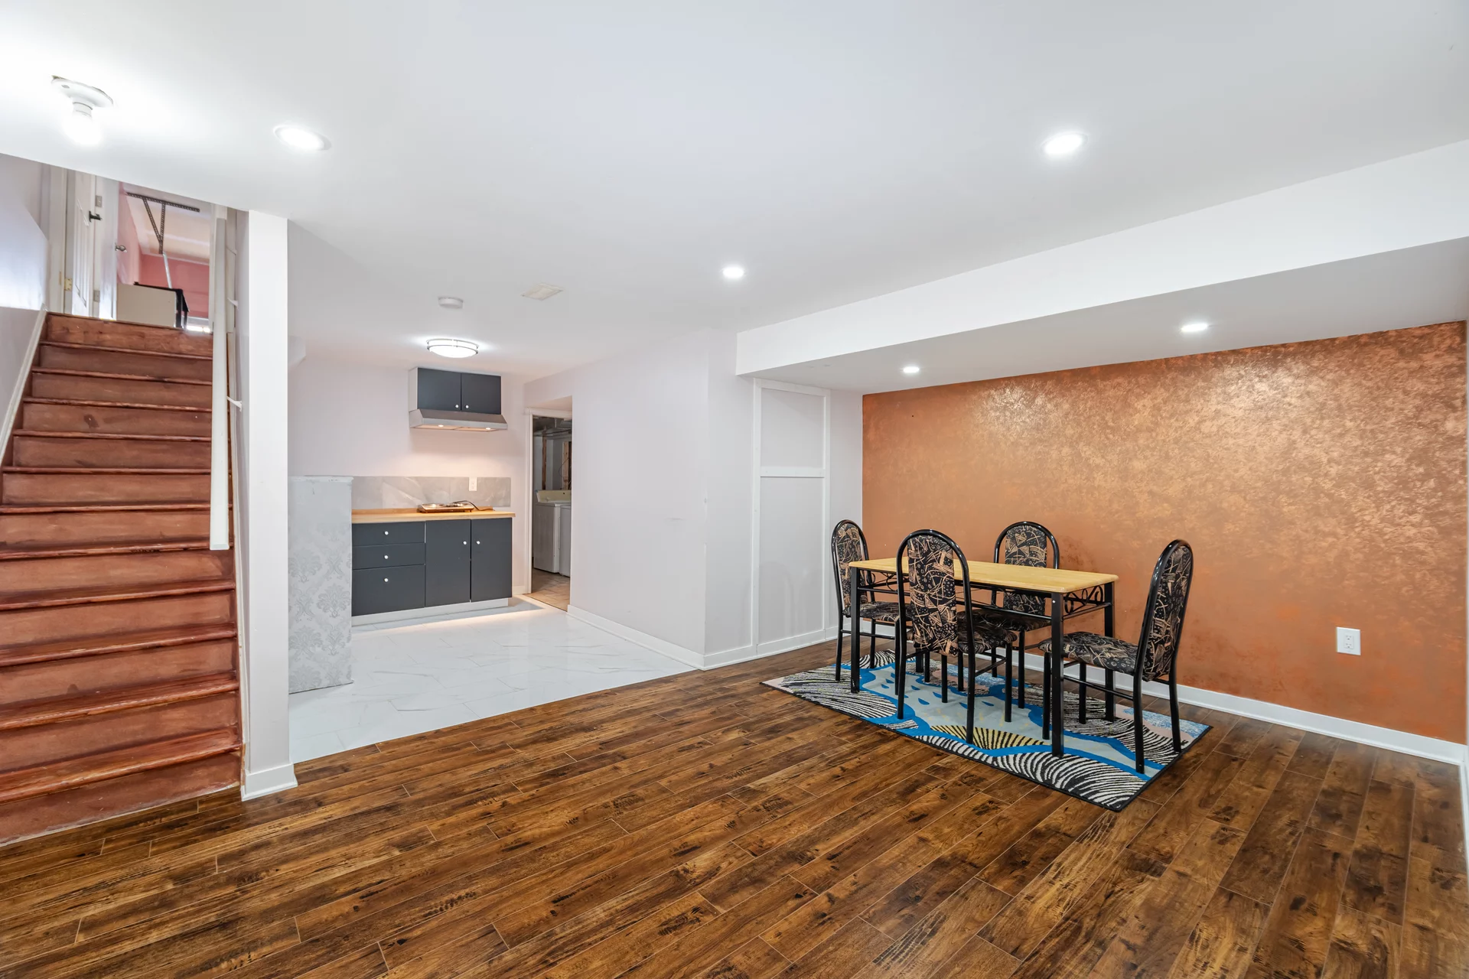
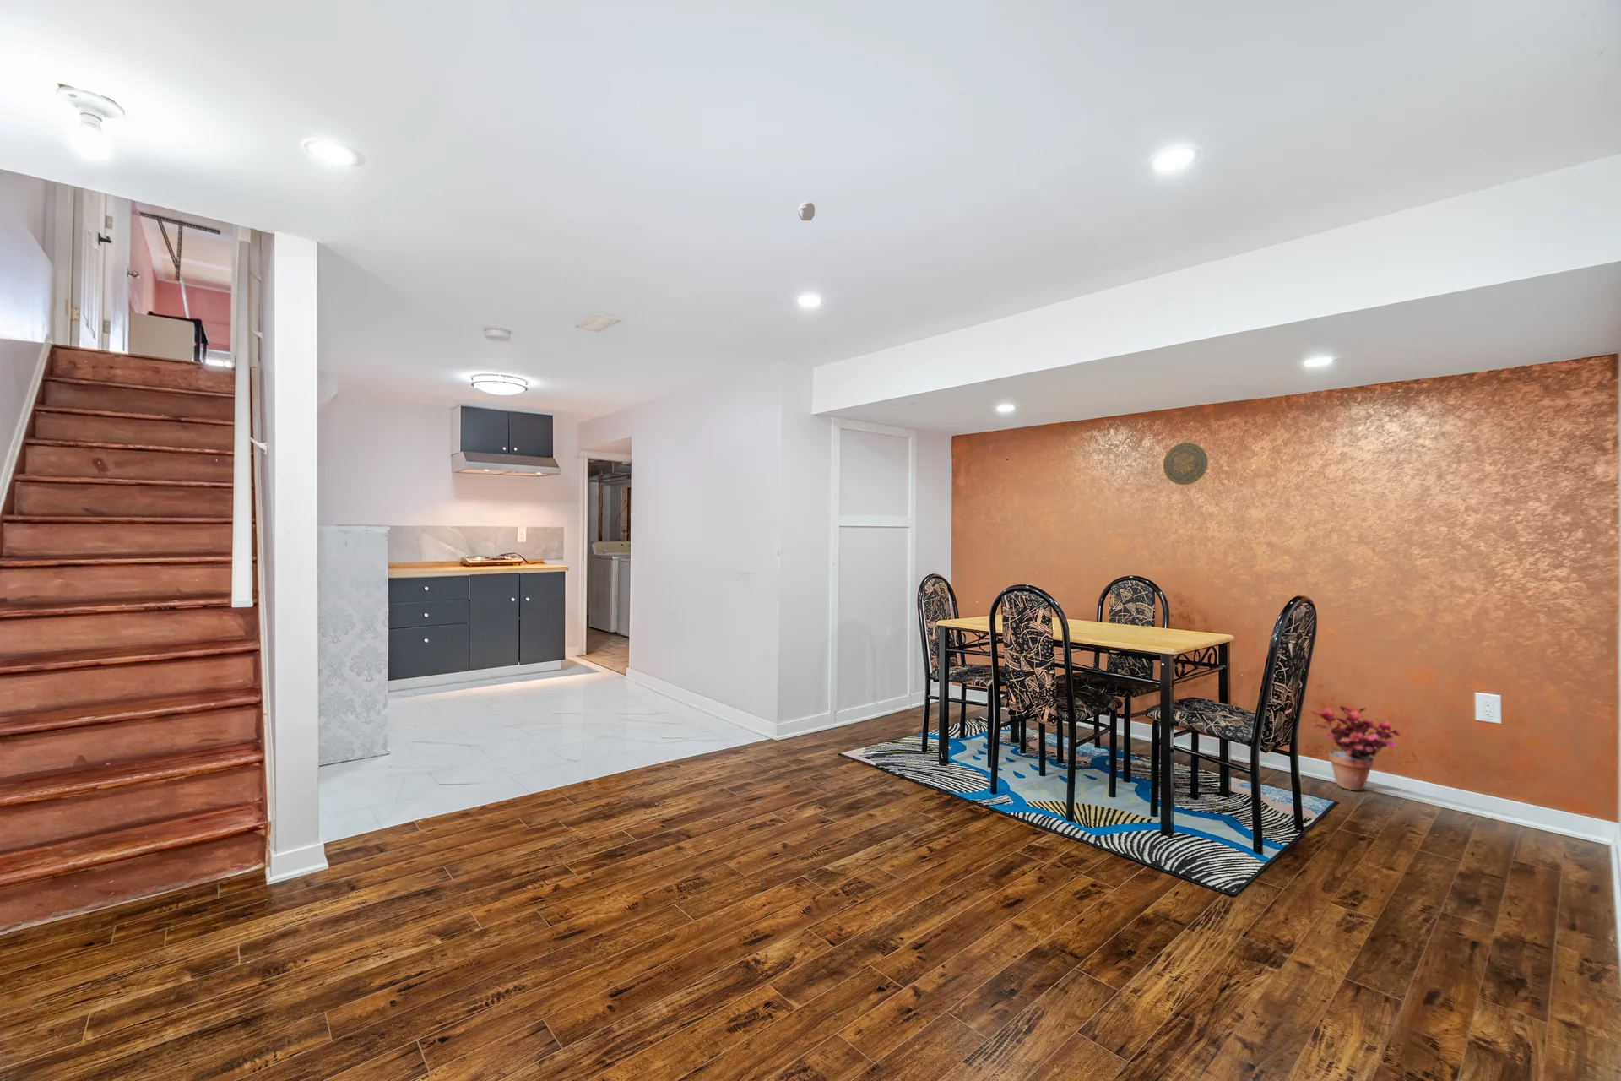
+ potted plant [1310,705,1403,793]
+ smoke detector [797,201,815,221]
+ decorative plate [1163,442,1209,485]
